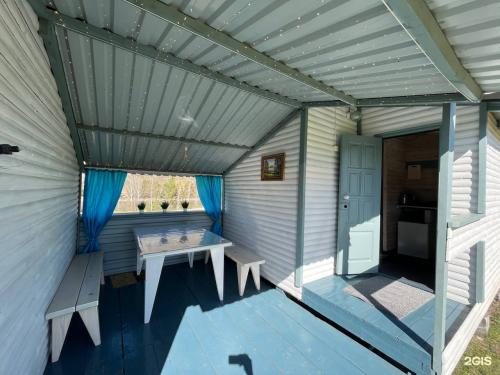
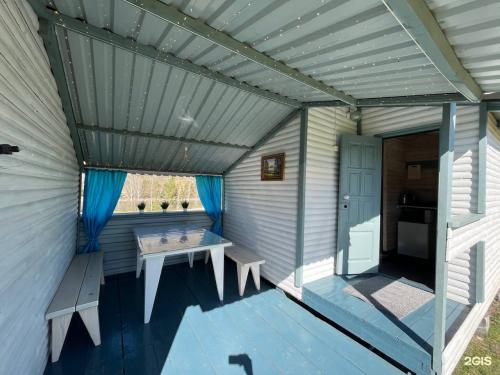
- door mat [109,268,146,289]
